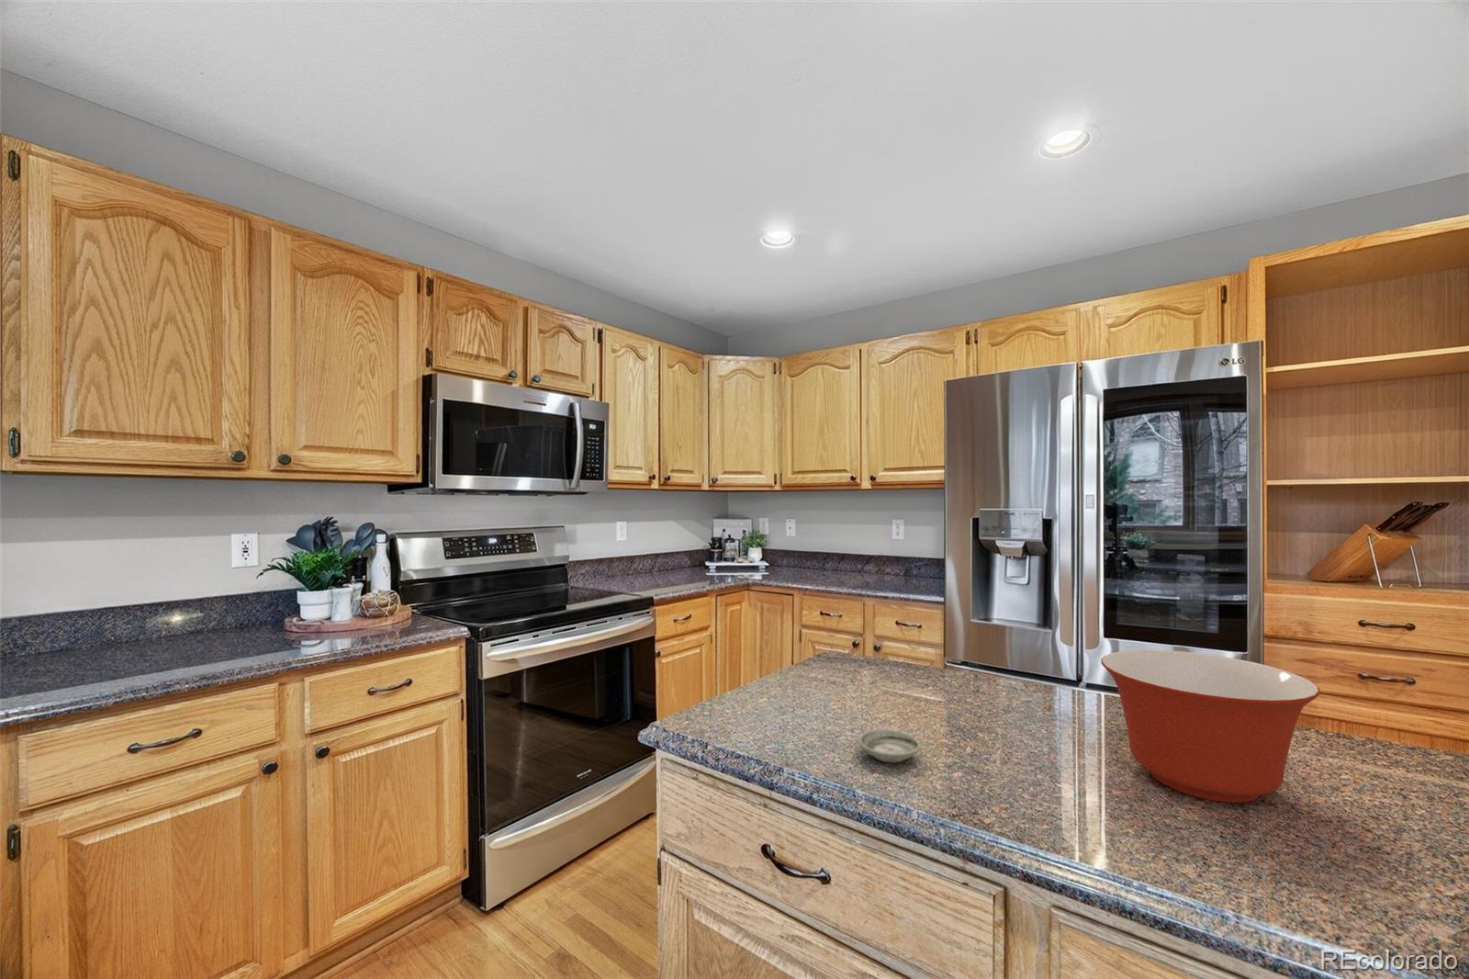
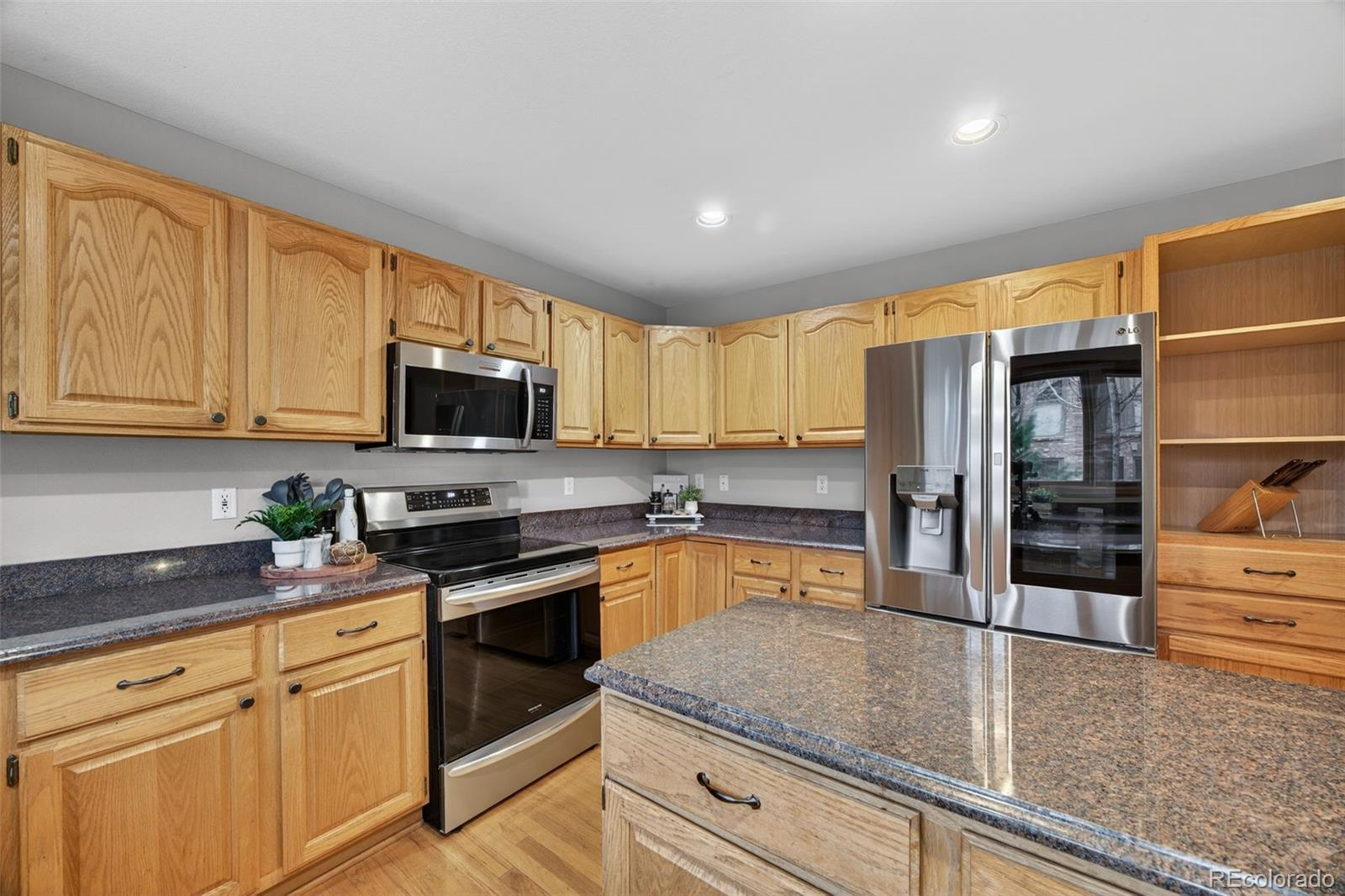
- mixing bowl [1100,649,1322,803]
- saucer [857,729,922,763]
